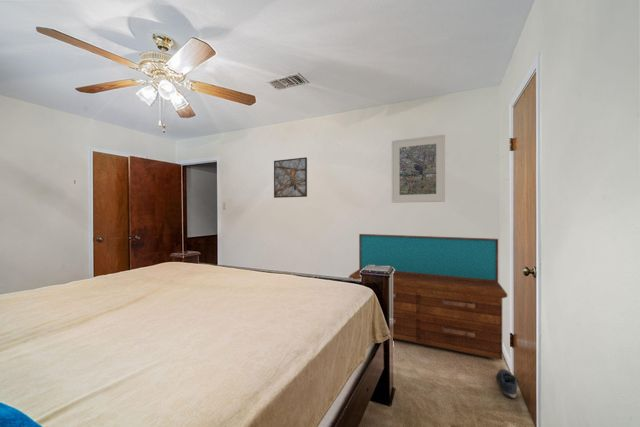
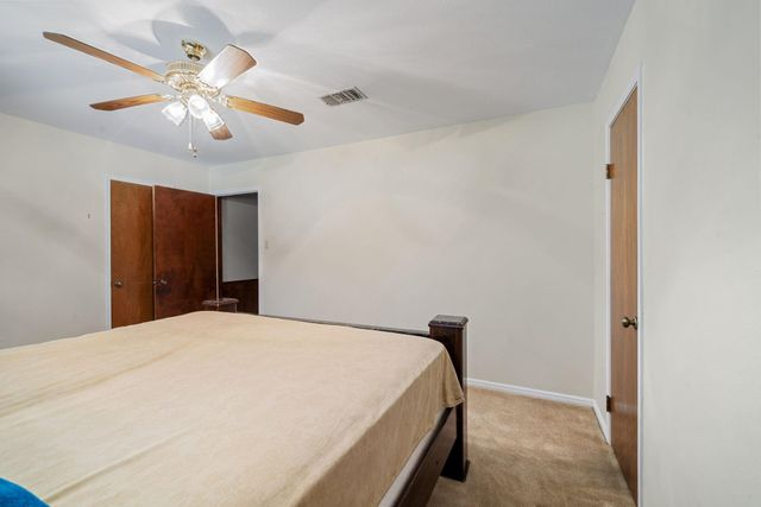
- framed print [273,156,308,199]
- shoe [495,368,518,399]
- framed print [391,134,446,204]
- dresser [348,233,508,361]
